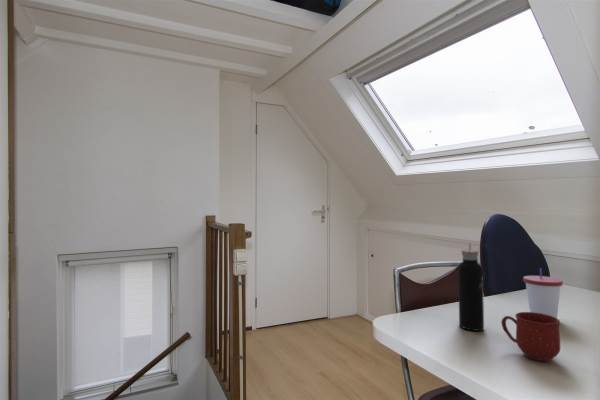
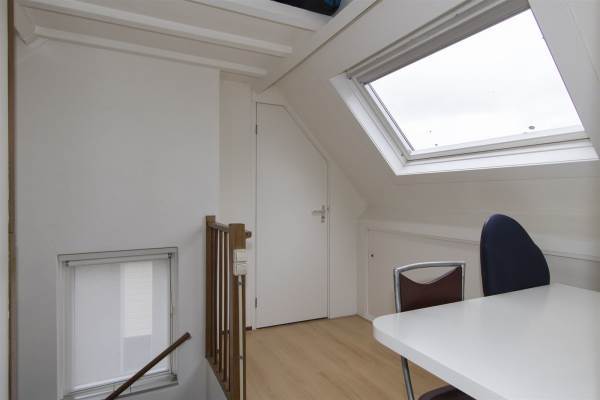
- mug [500,311,561,362]
- cup [522,267,564,319]
- water bottle [457,242,485,332]
